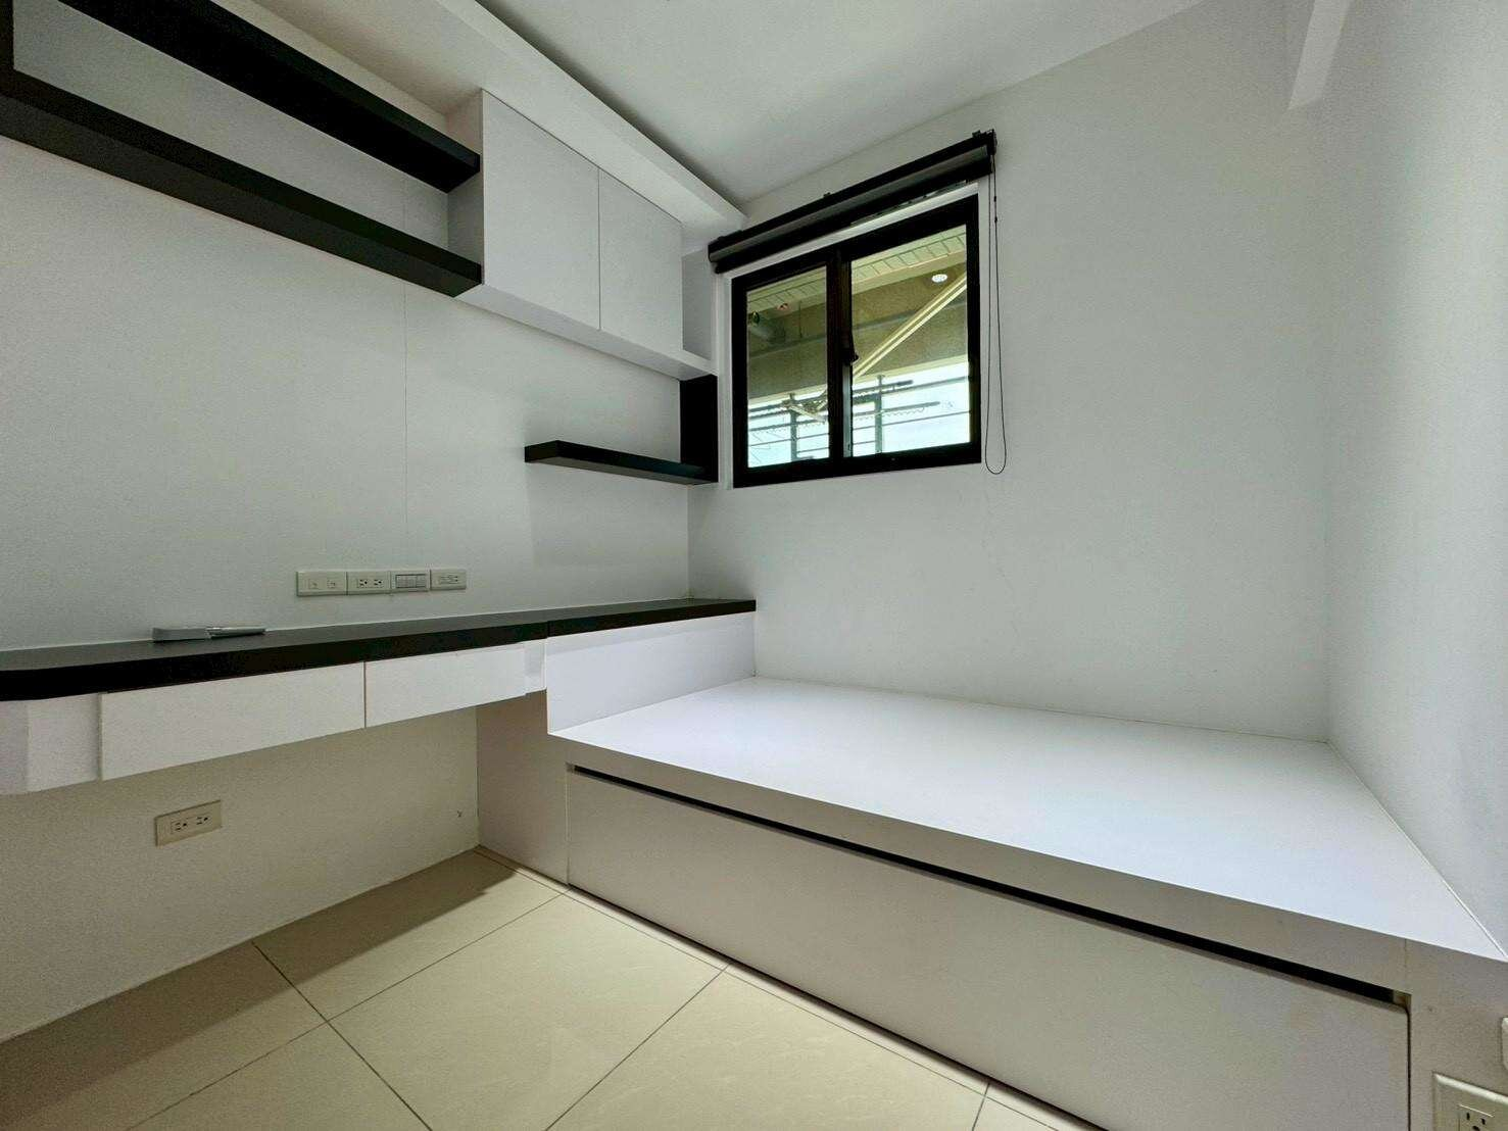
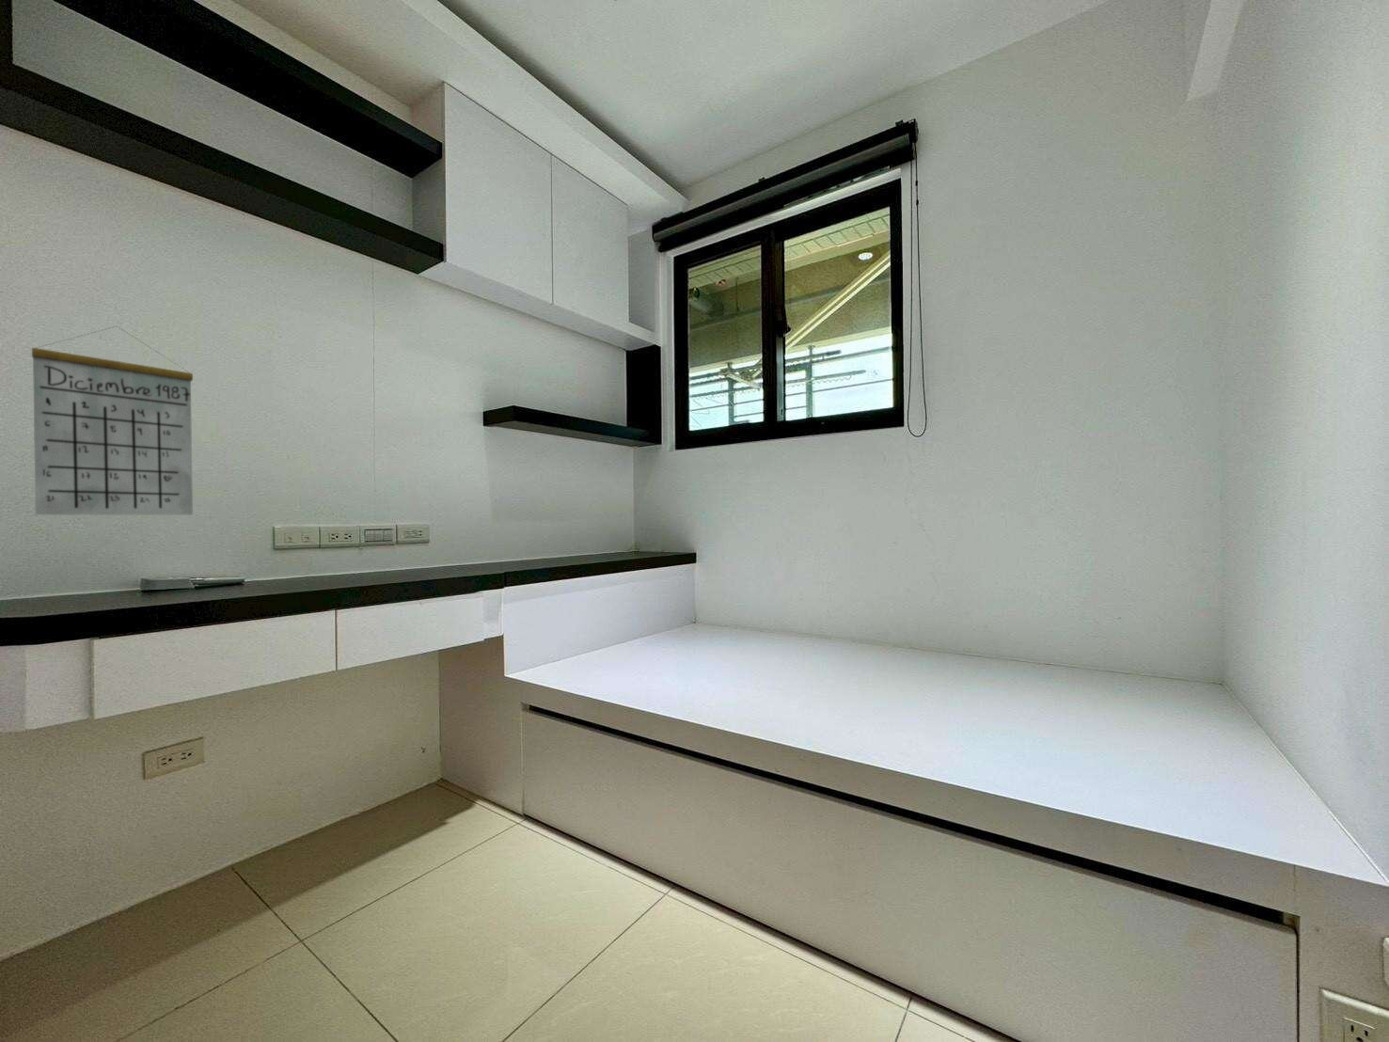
+ calendar [31,325,194,516]
